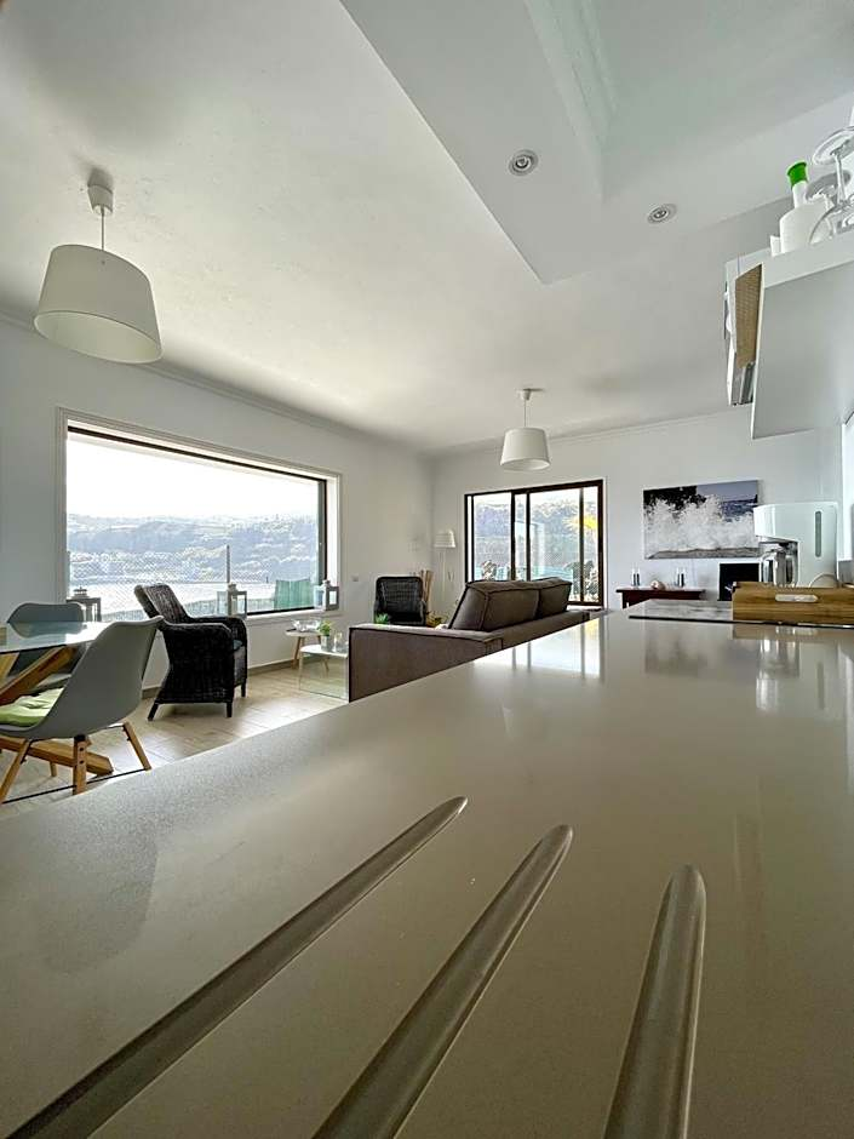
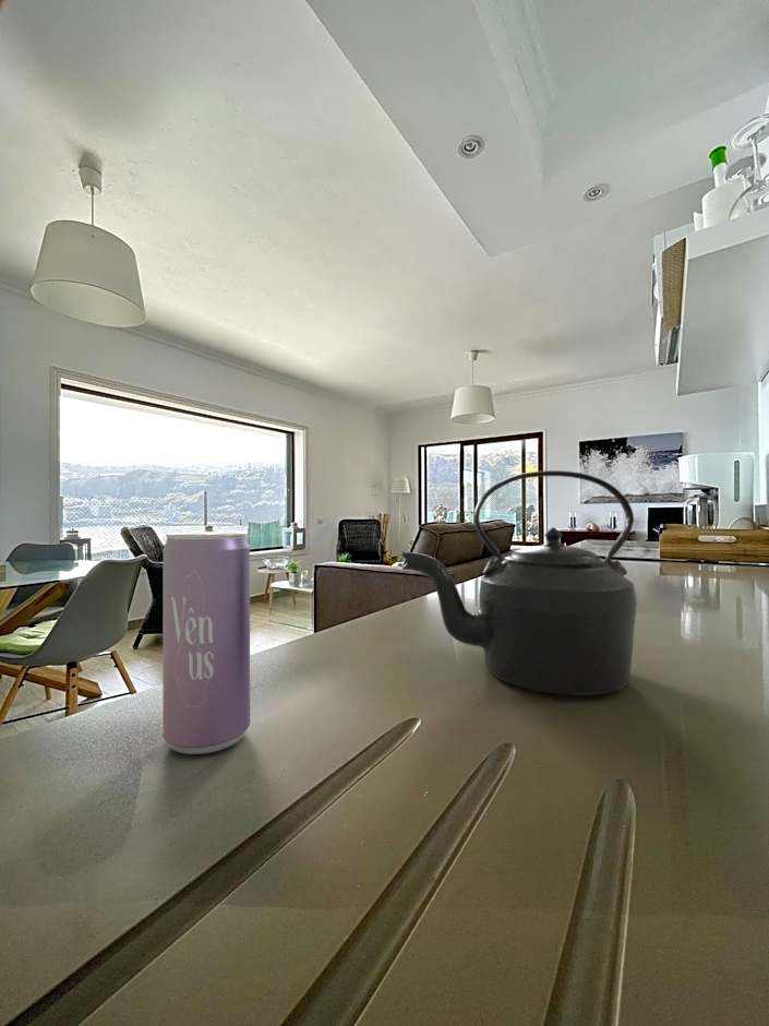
+ beverage can [161,530,251,755]
+ kettle [400,469,637,696]
